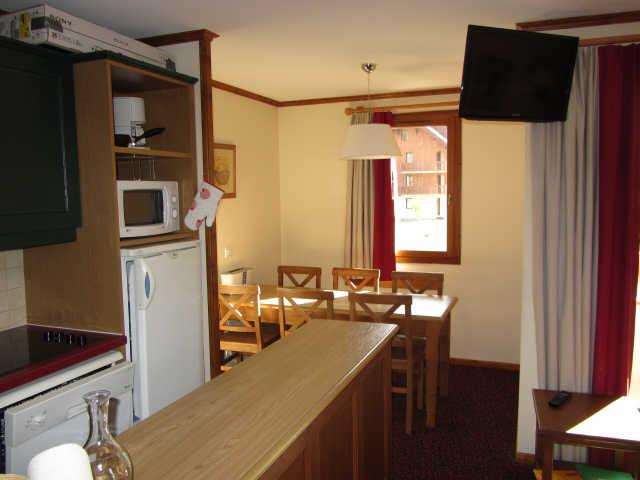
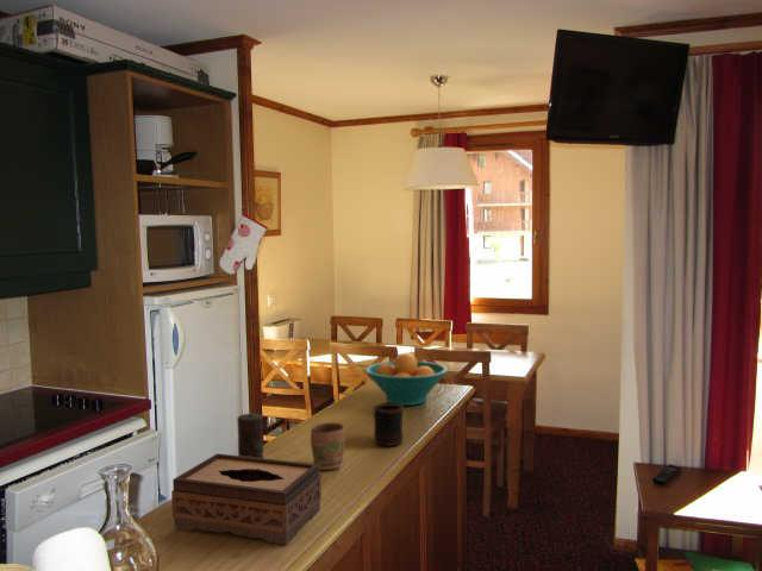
+ candle [236,413,264,459]
+ mug [310,421,346,471]
+ mug [371,402,405,447]
+ fruit bowl [364,352,449,407]
+ tissue box [170,452,323,546]
